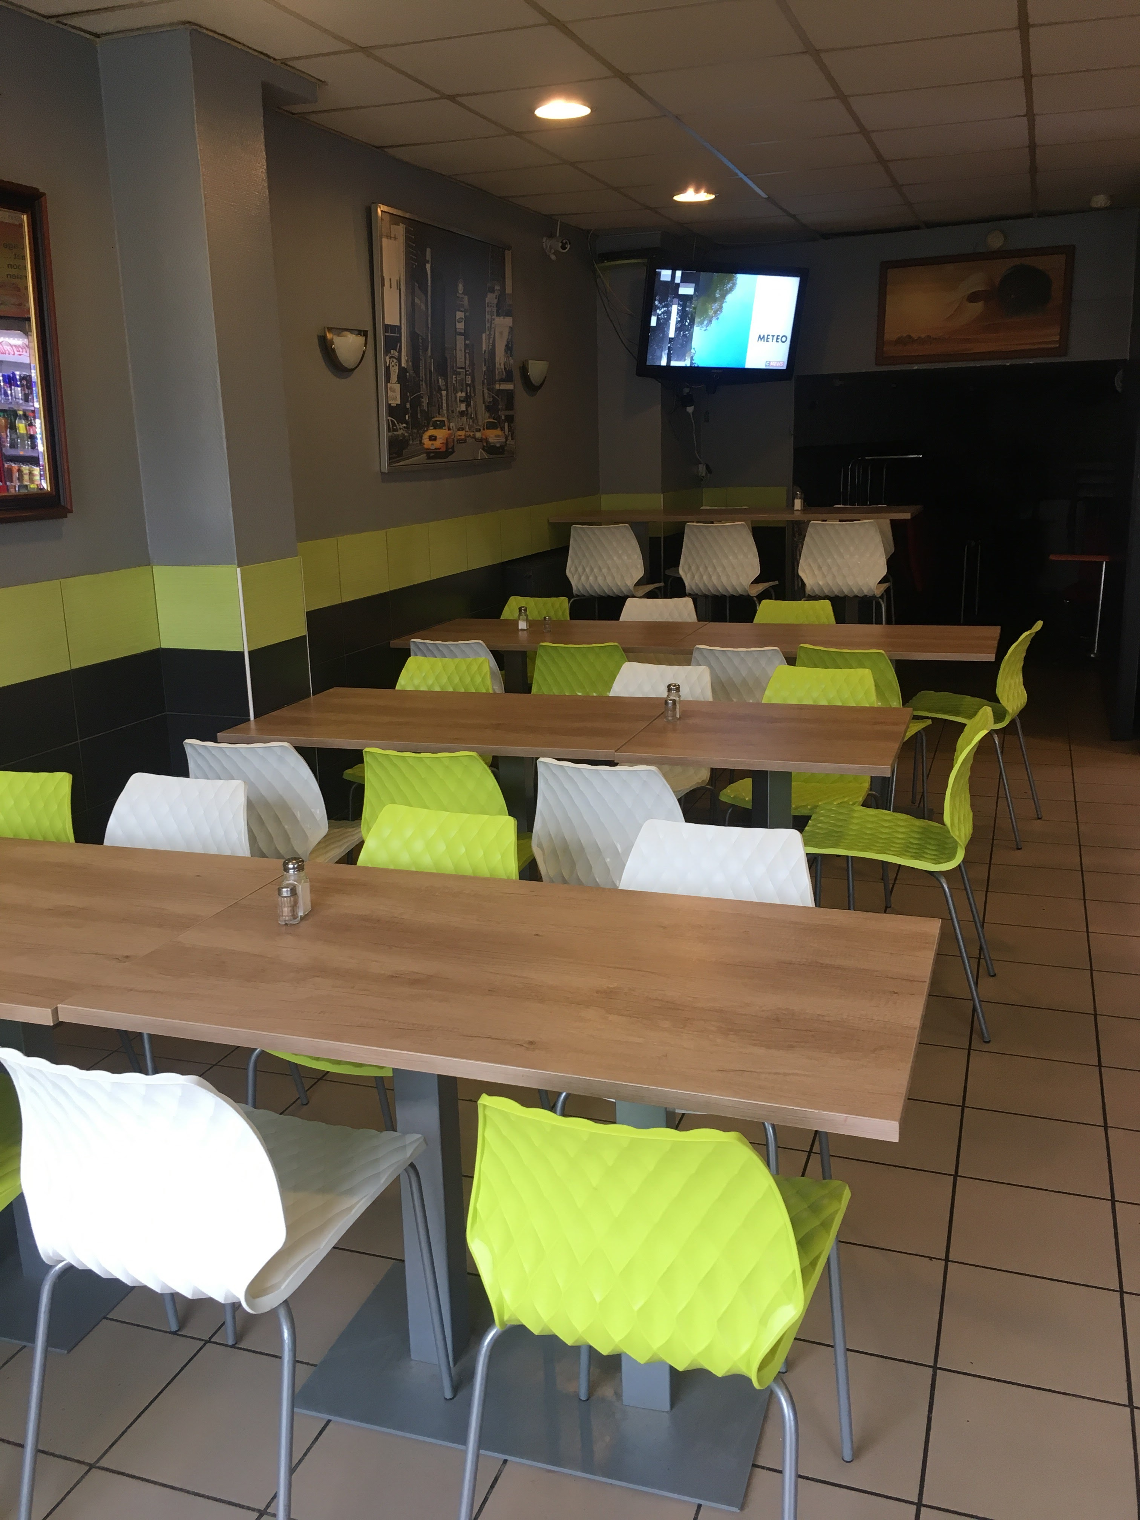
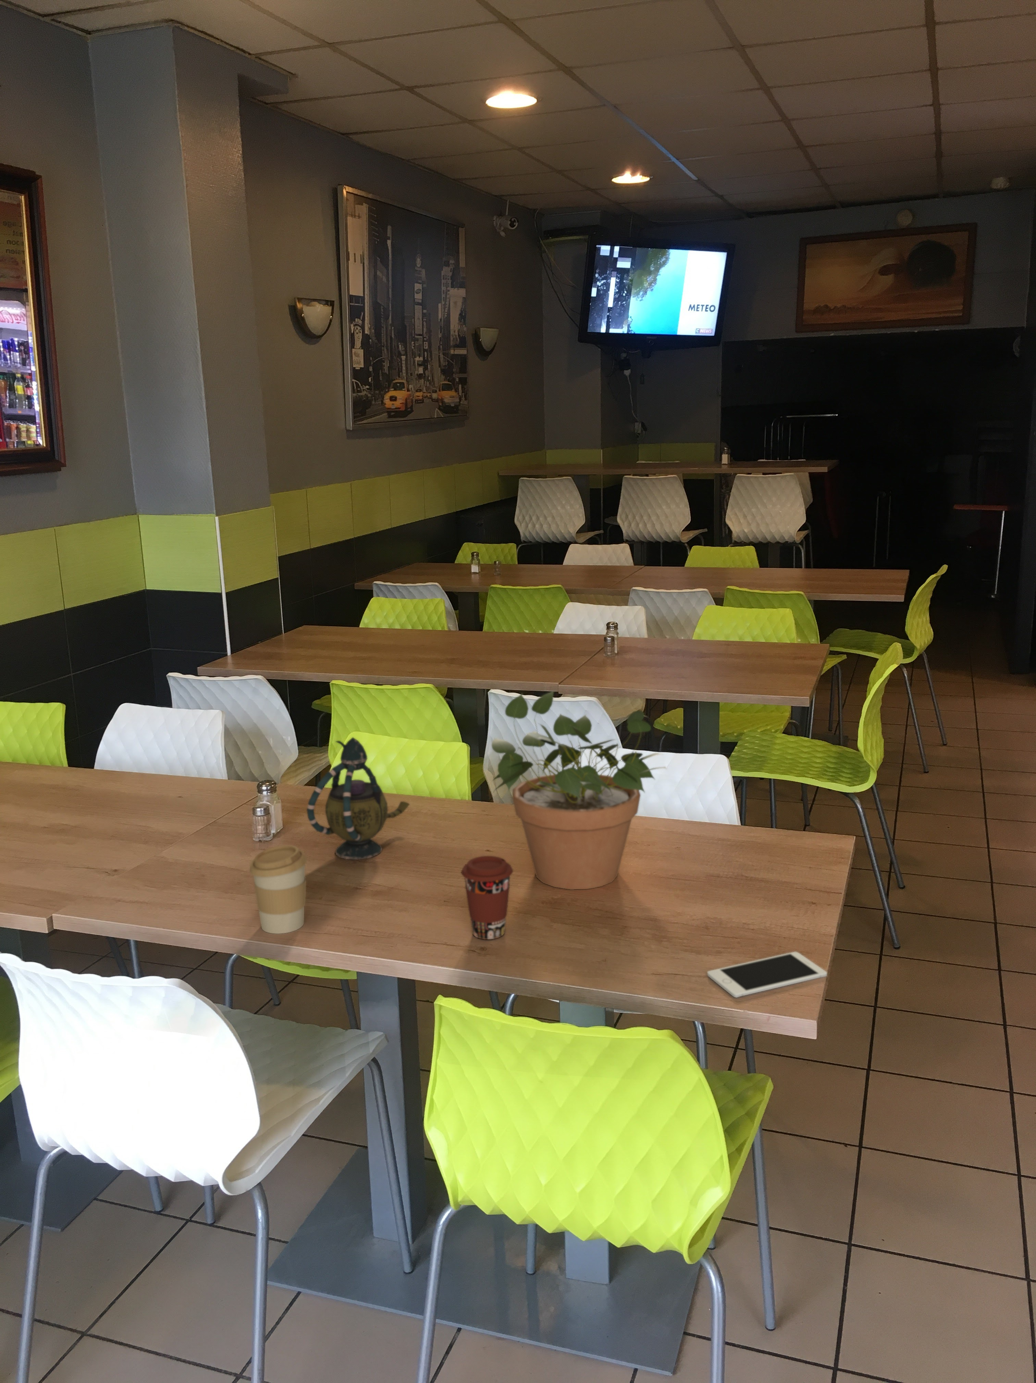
+ cell phone [707,952,827,999]
+ coffee cup [249,845,307,934]
+ coffee cup [460,856,514,940]
+ potted plant [491,689,667,890]
+ teapot [306,737,410,860]
